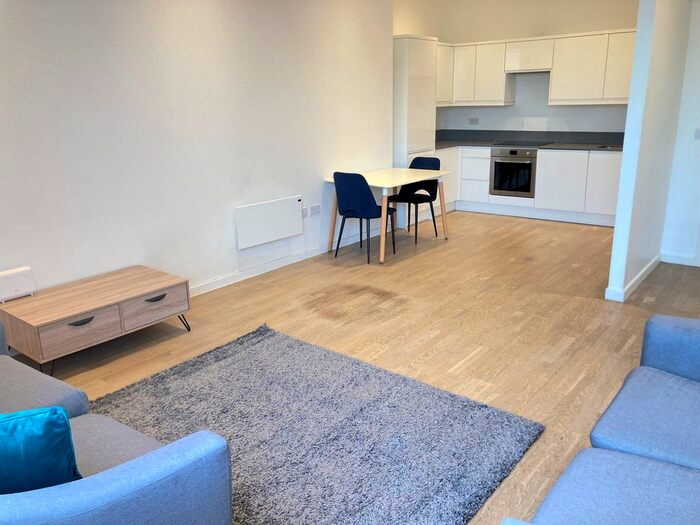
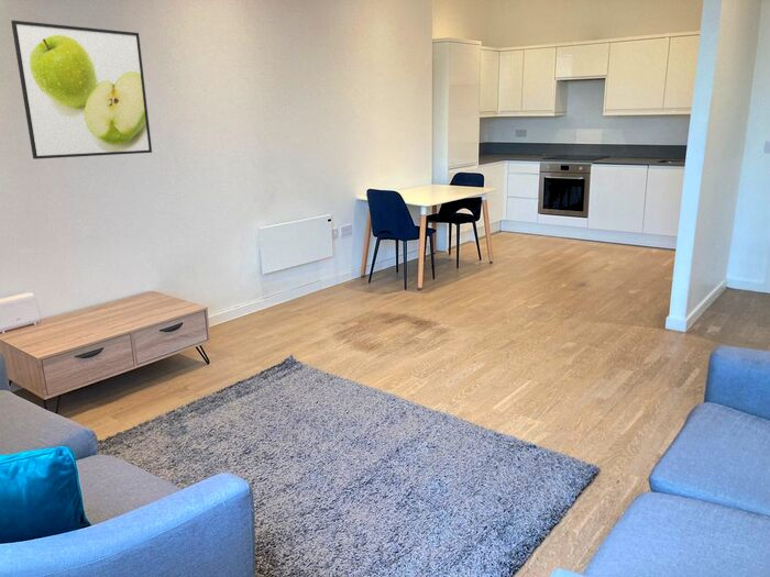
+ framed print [10,20,153,160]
